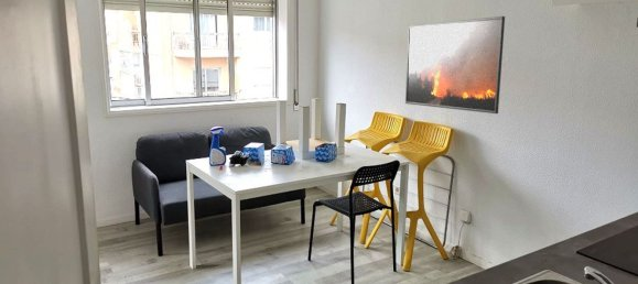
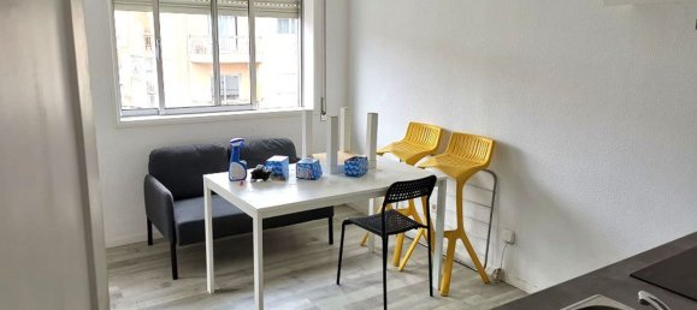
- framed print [404,15,506,114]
